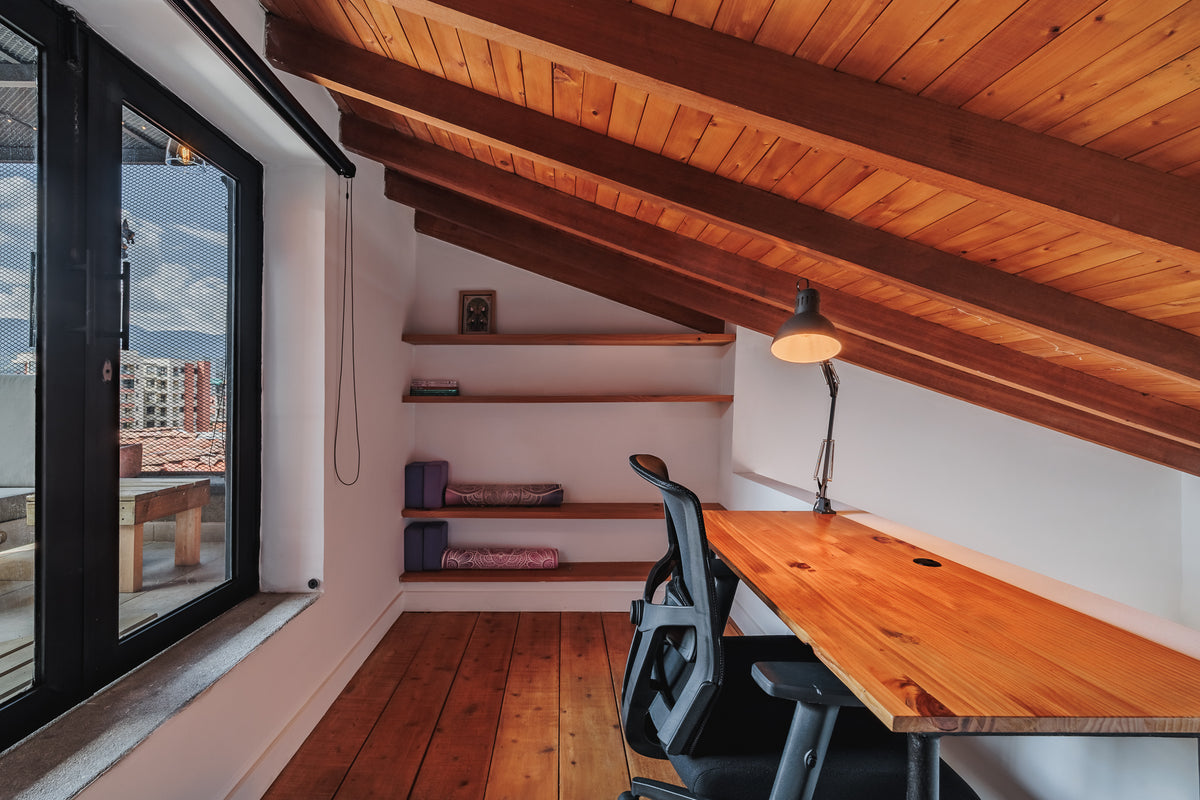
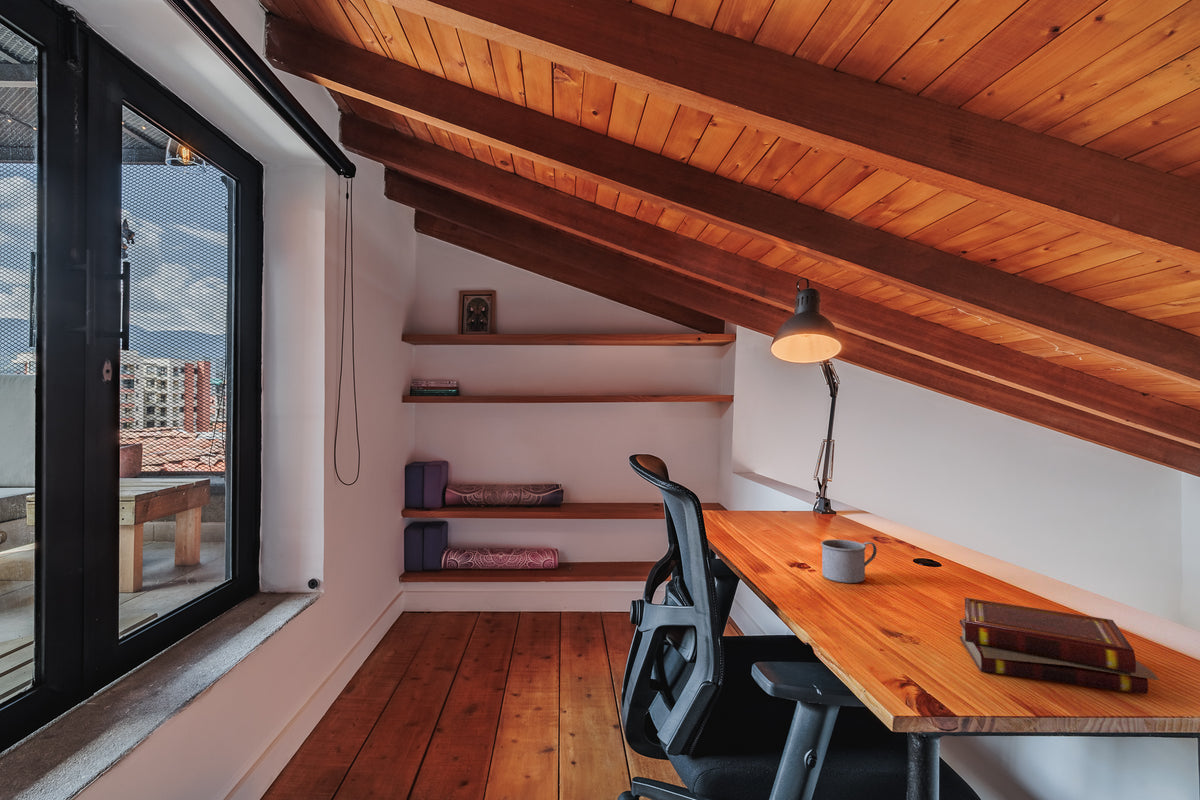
+ mug [820,539,878,584]
+ book set [958,597,1160,695]
